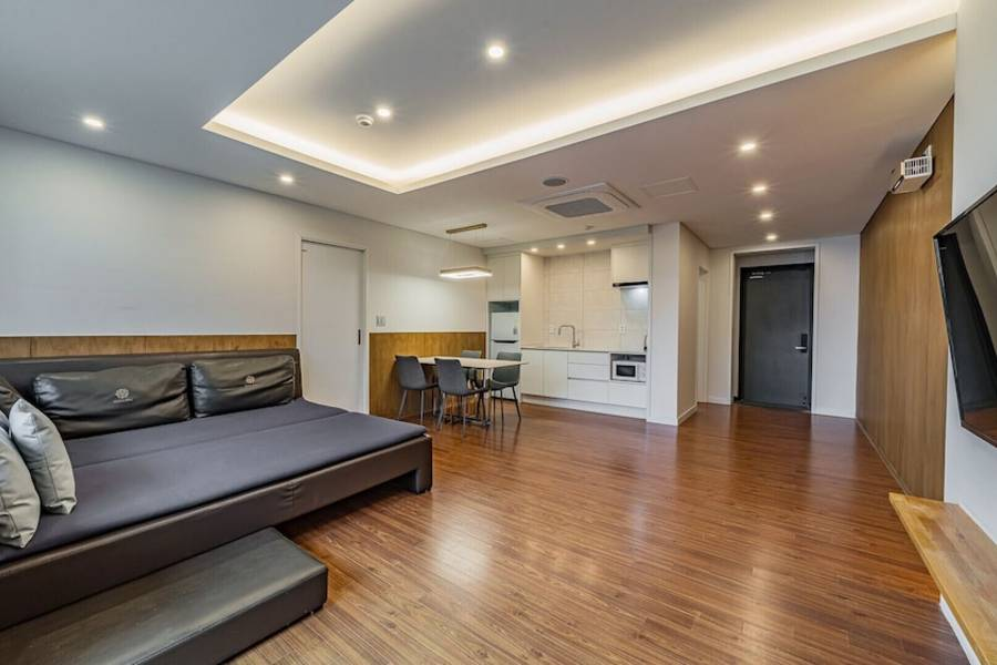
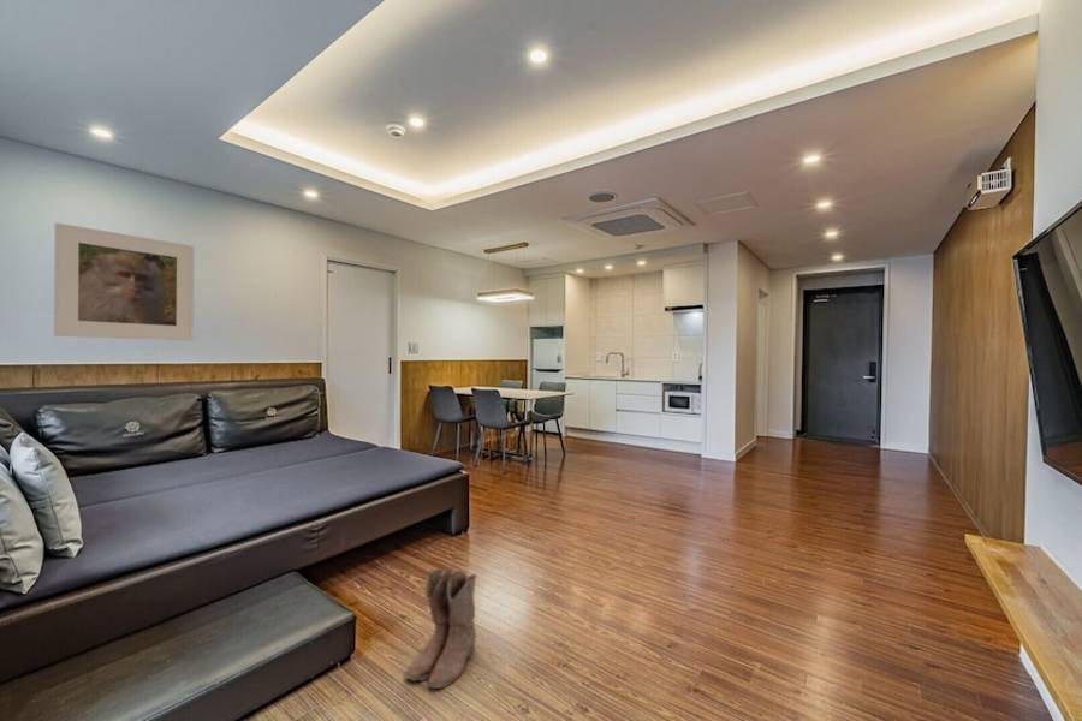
+ boots [404,567,477,690]
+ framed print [53,221,196,341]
